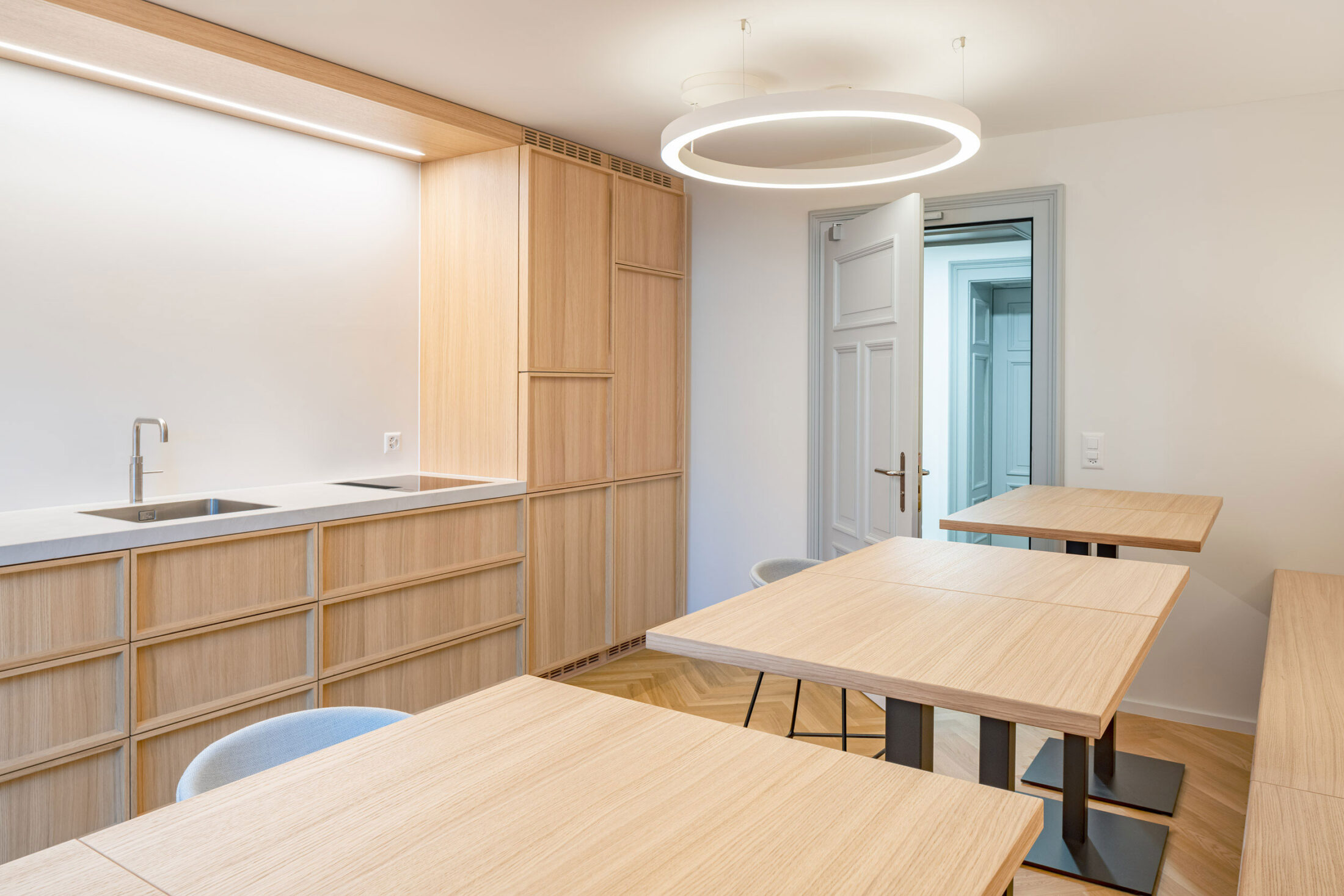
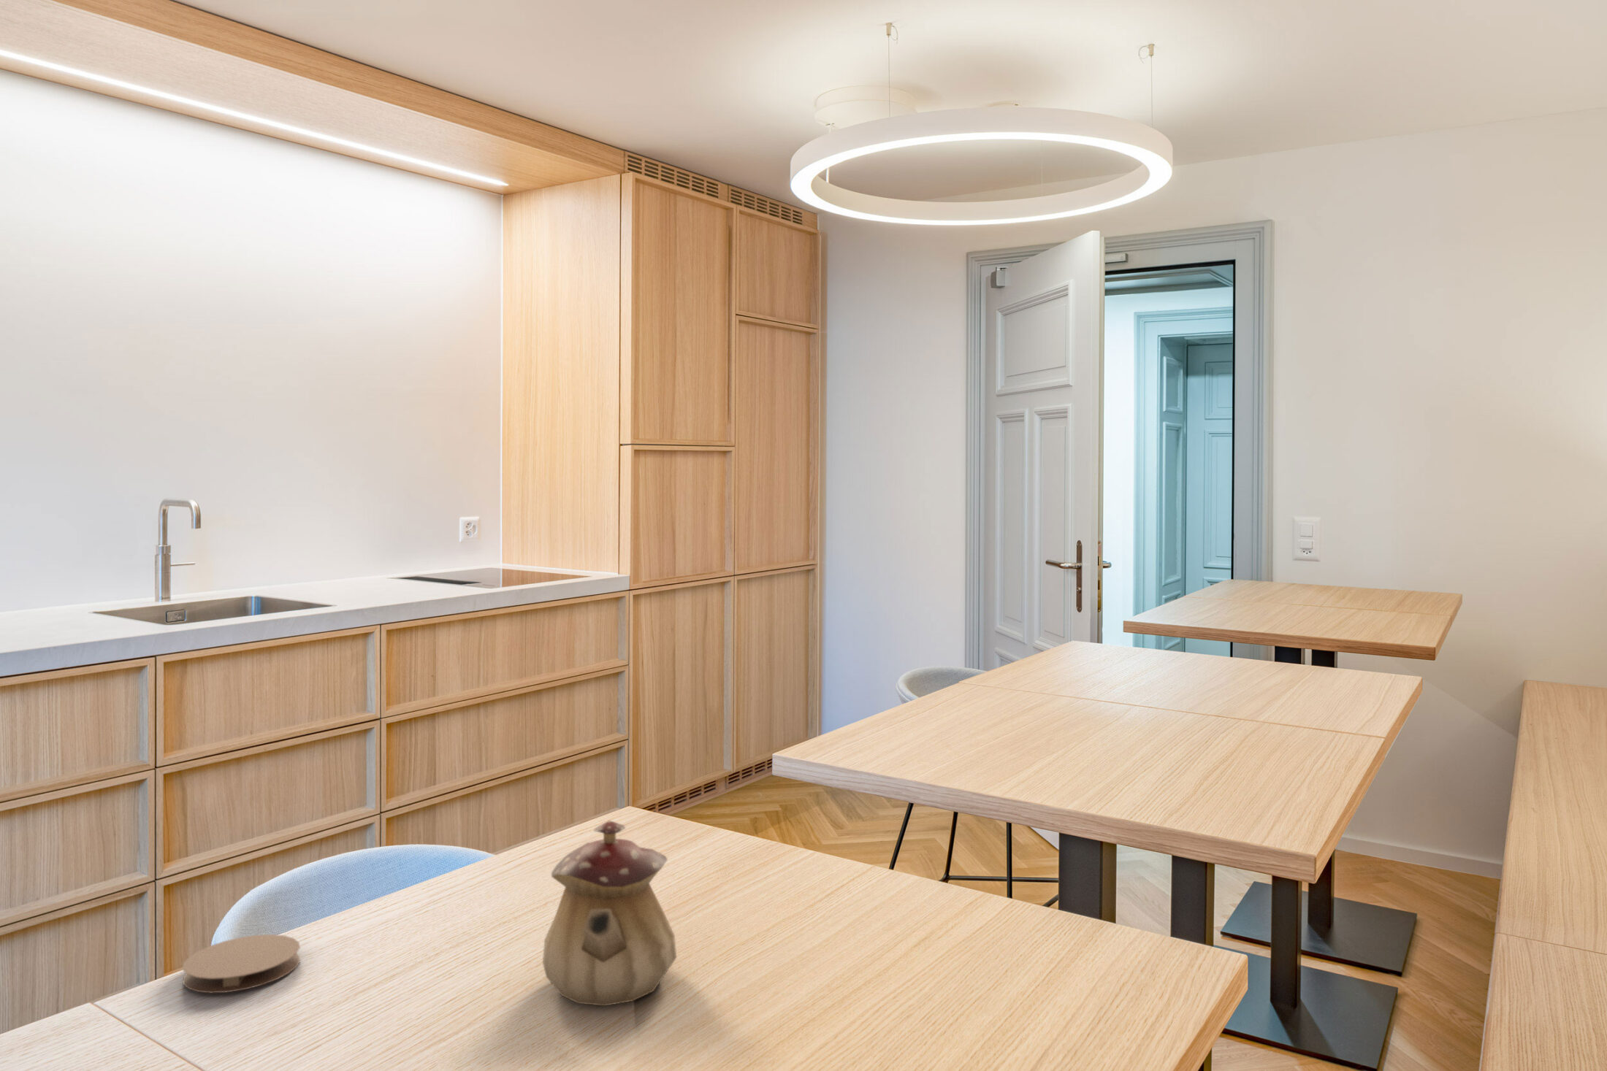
+ teapot [542,820,677,1006]
+ coaster [182,934,301,993]
